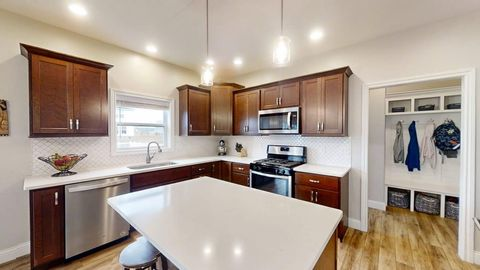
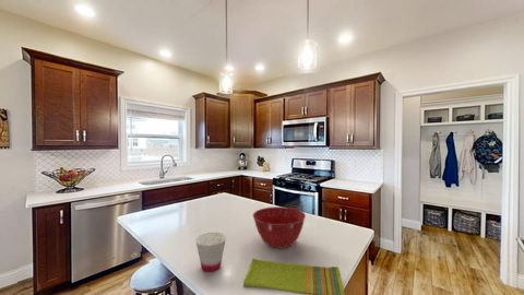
+ mixing bowl [252,205,307,249]
+ dish towel [242,258,346,295]
+ cup [194,232,227,273]
